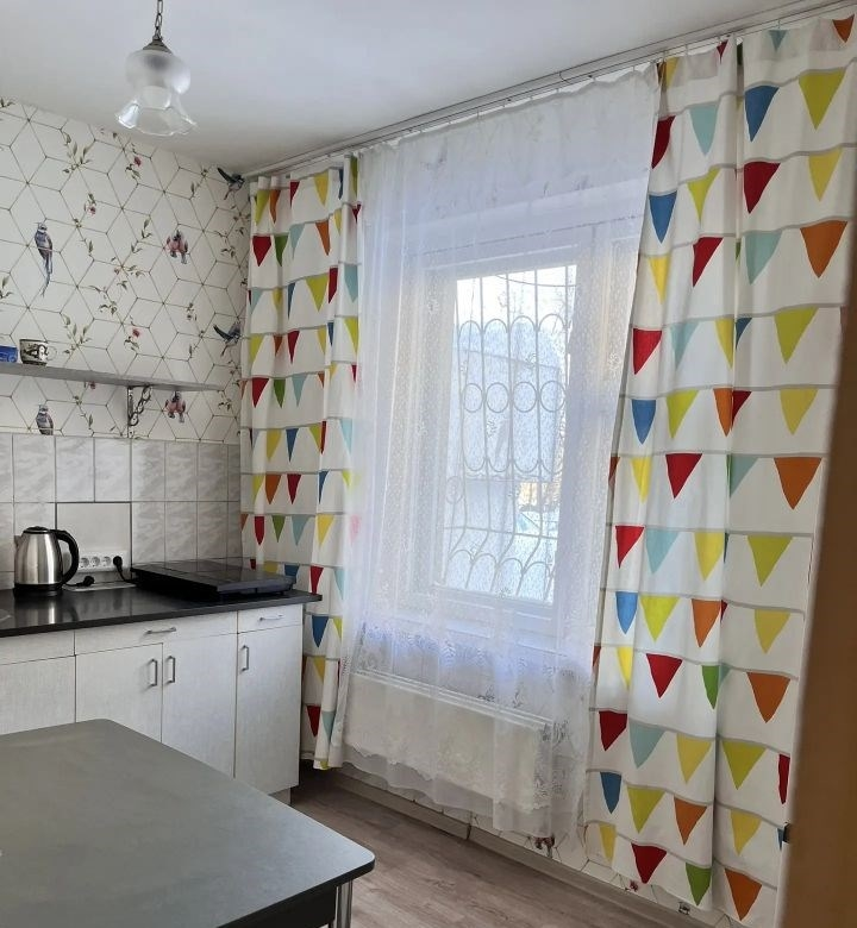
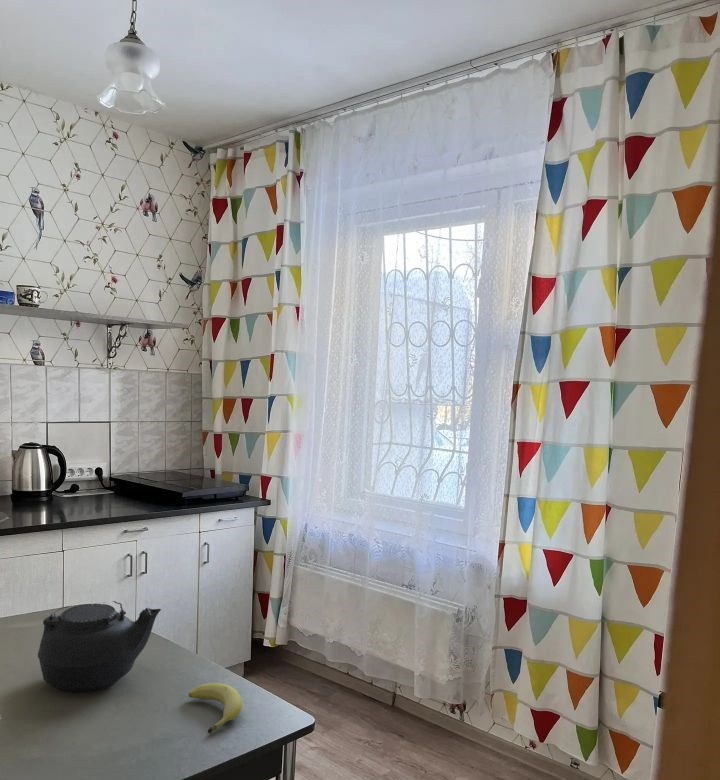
+ teapot [37,600,162,694]
+ fruit [188,682,243,734]
